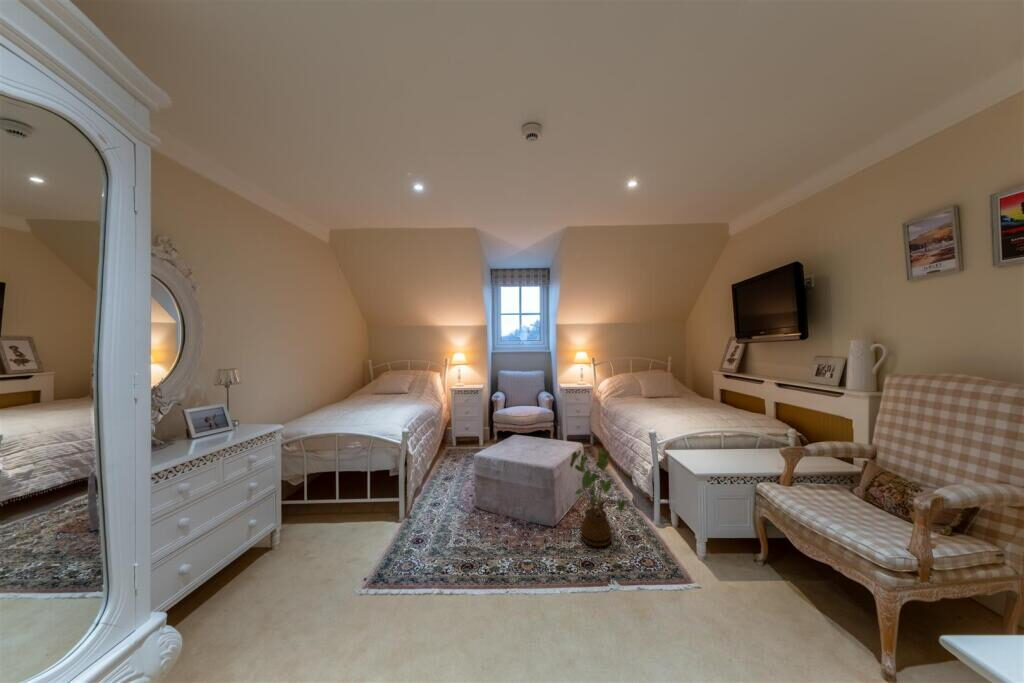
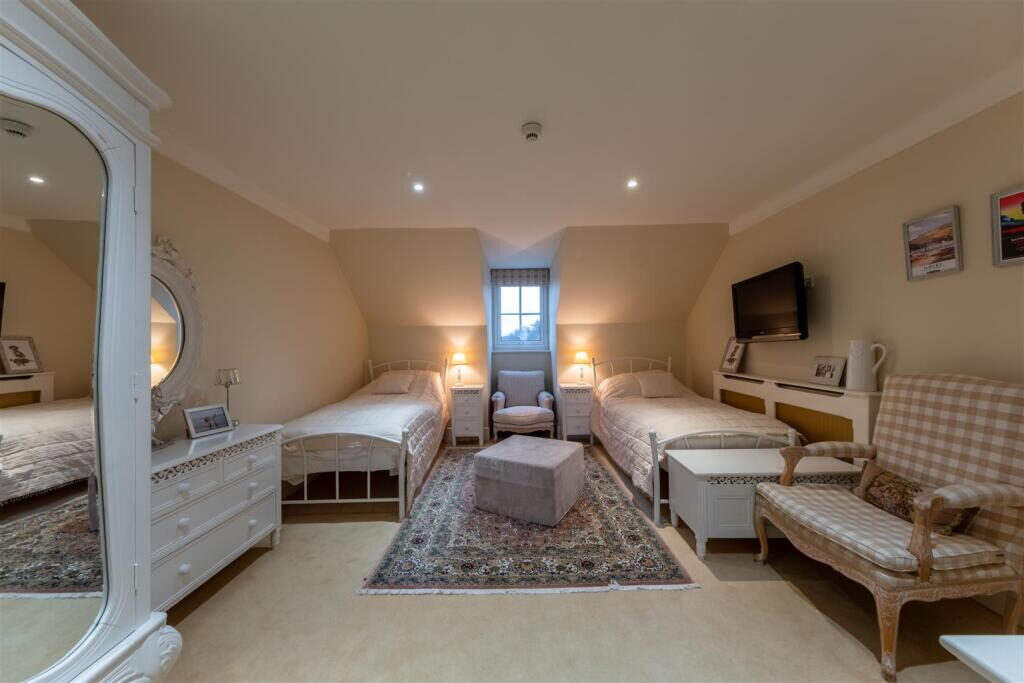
- house plant [569,447,641,547]
